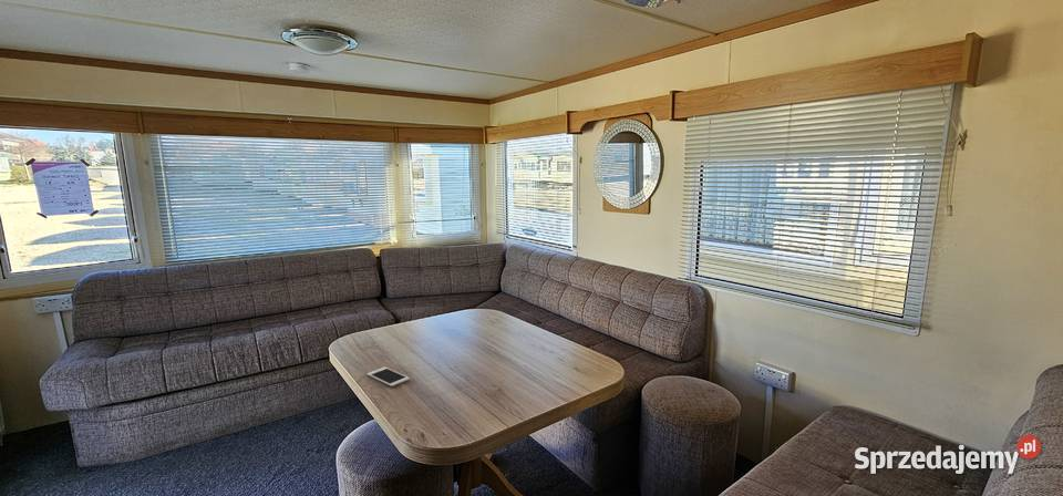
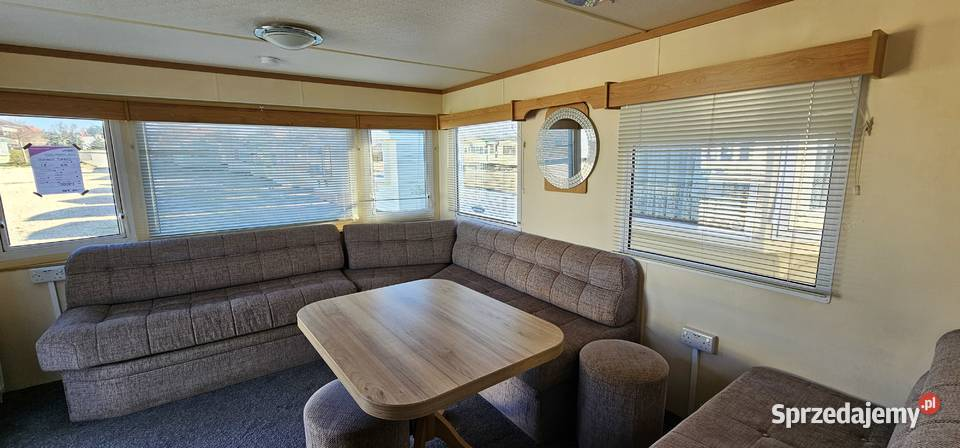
- cell phone [367,366,411,388]
